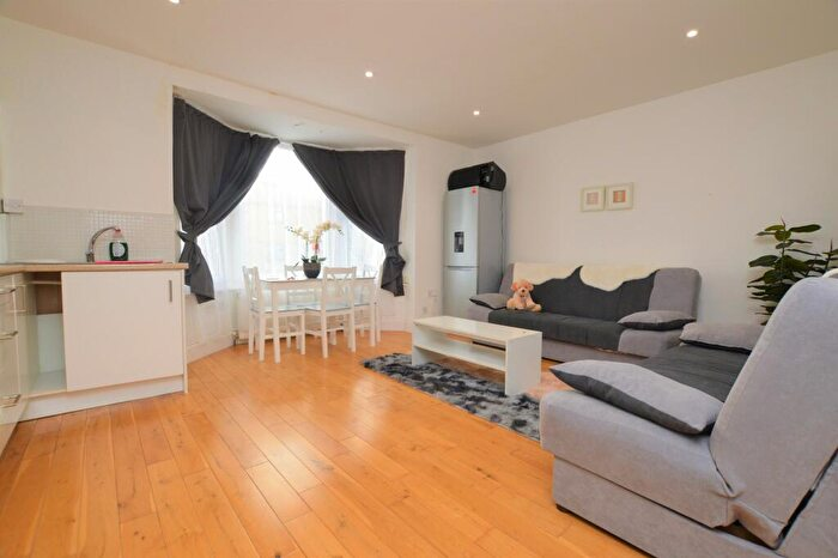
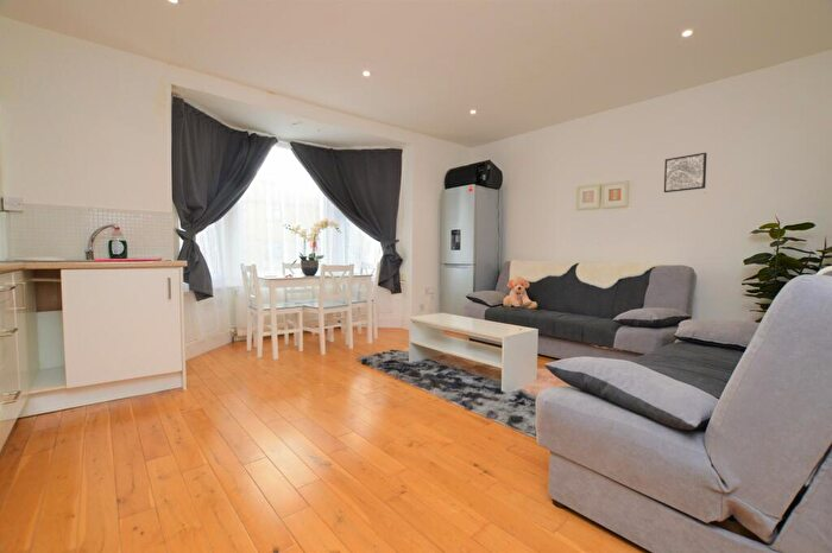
+ wall art [663,152,708,193]
